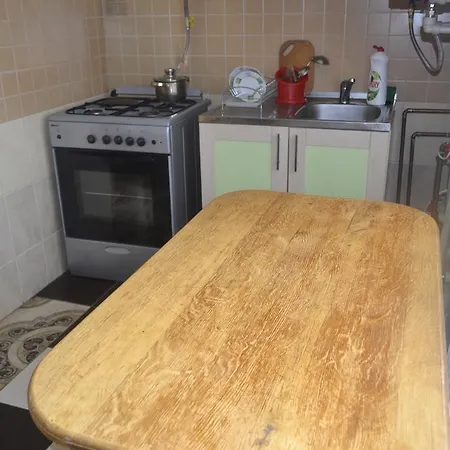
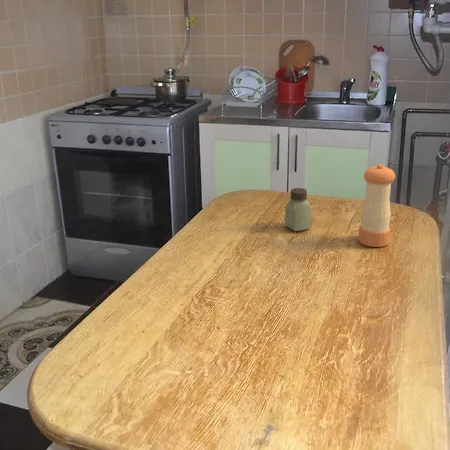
+ pepper shaker [357,163,396,248]
+ saltshaker [284,187,312,232]
